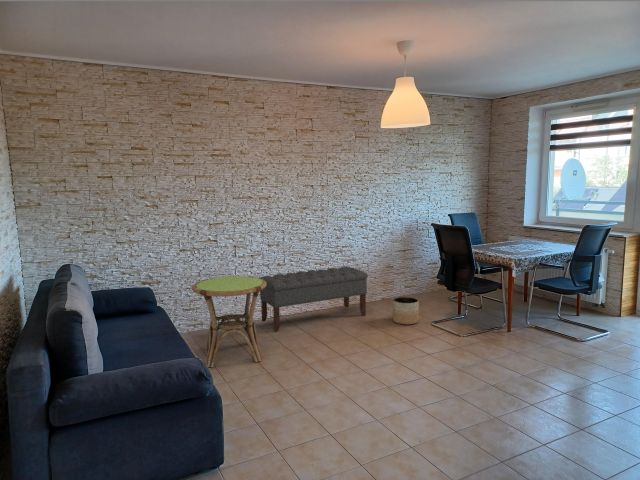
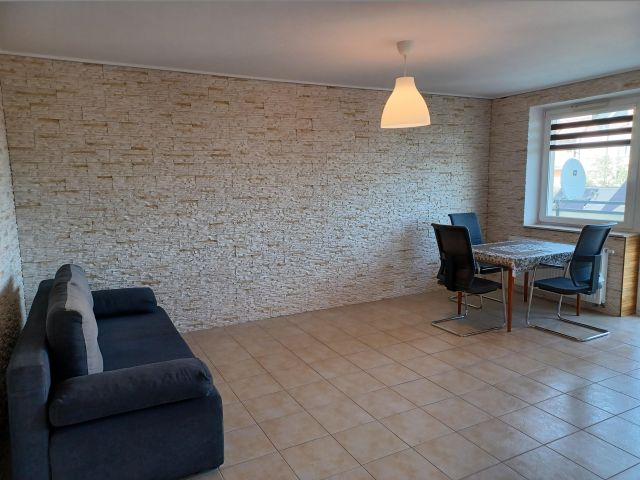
- bench [259,266,369,332]
- side table [191,275,267,368]
- planter [392,296,420,326]
